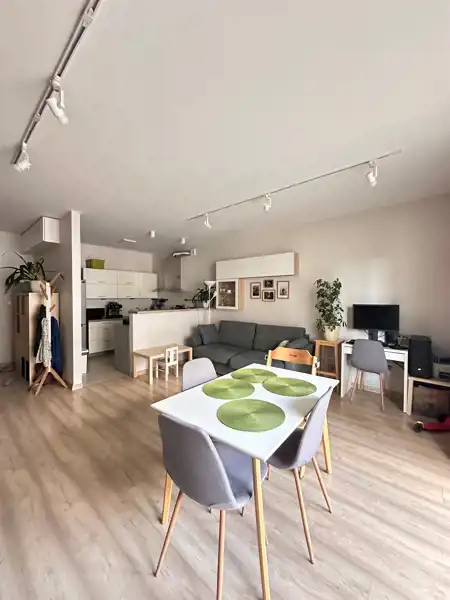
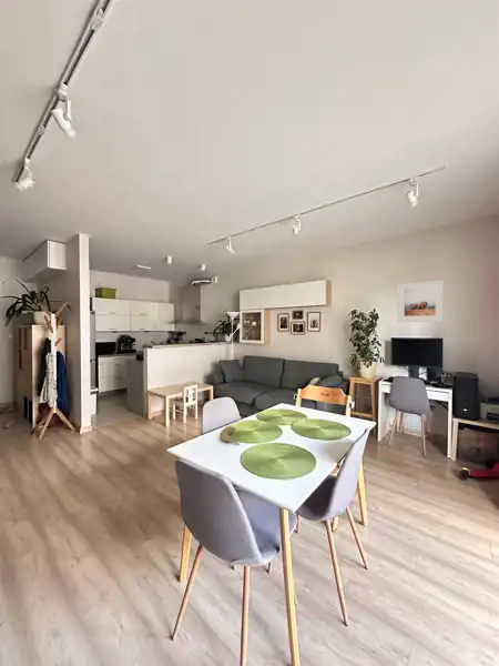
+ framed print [397,279,445,323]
+ banana [218,425,241,446]
